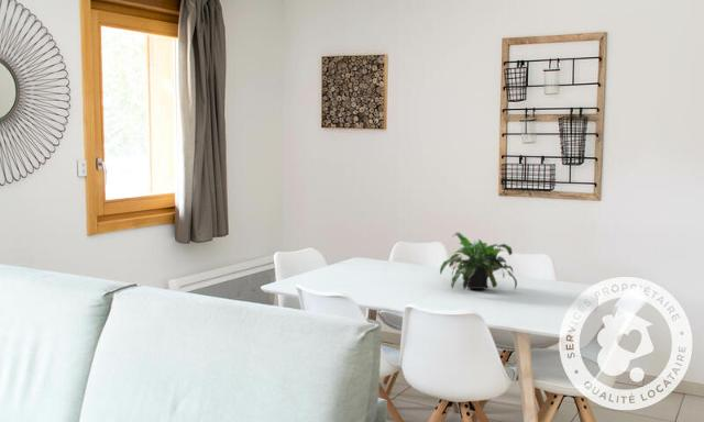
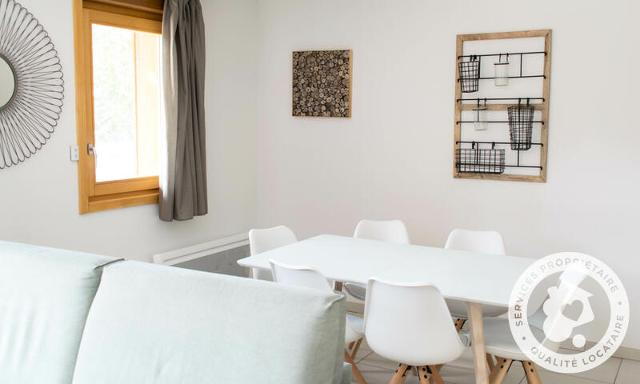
- potted plant [439,231,518,290]
